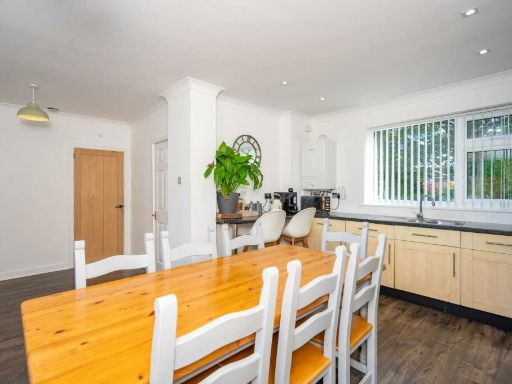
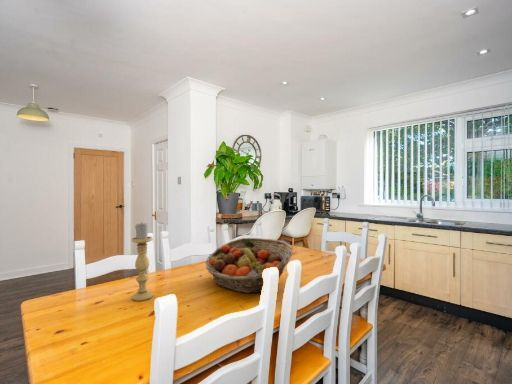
+ candle holder [130,221,154,302]
+ fruit basket [204,237,294,294]
